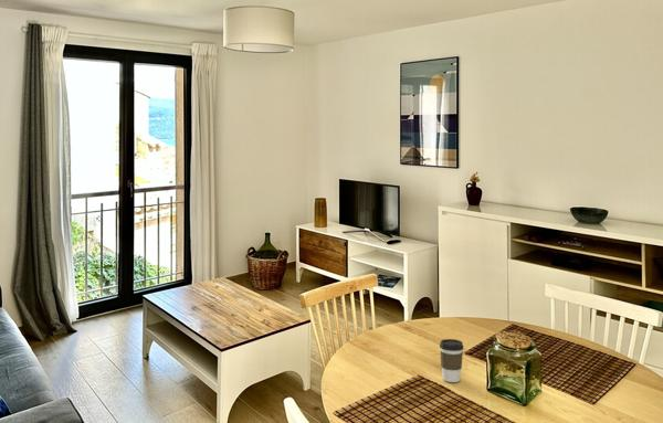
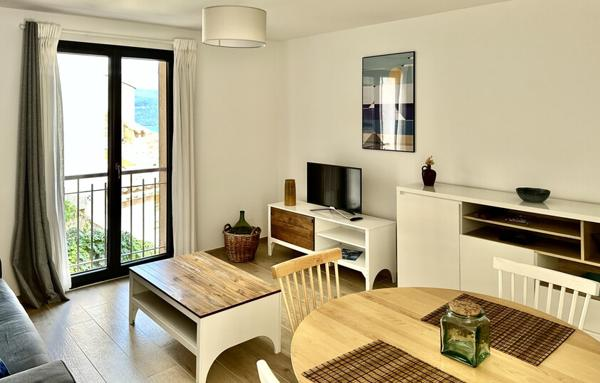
- coffee cup [439,338,464,383]
